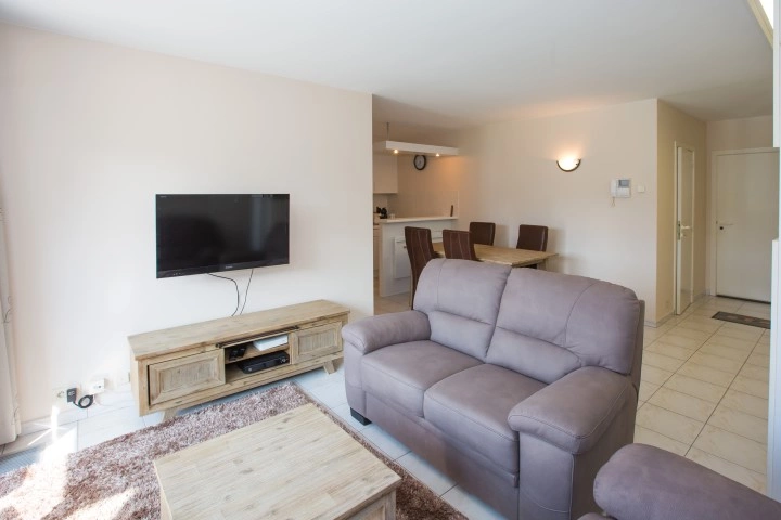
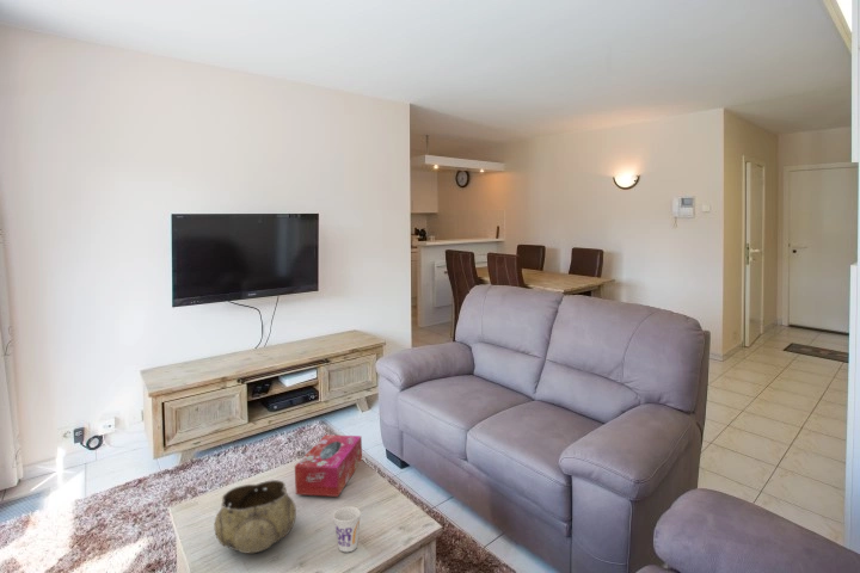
+ decorative bowl [213,479,297,555]
+ cup [332,505,362,553]
+ tissue box [294,433,363,498]
